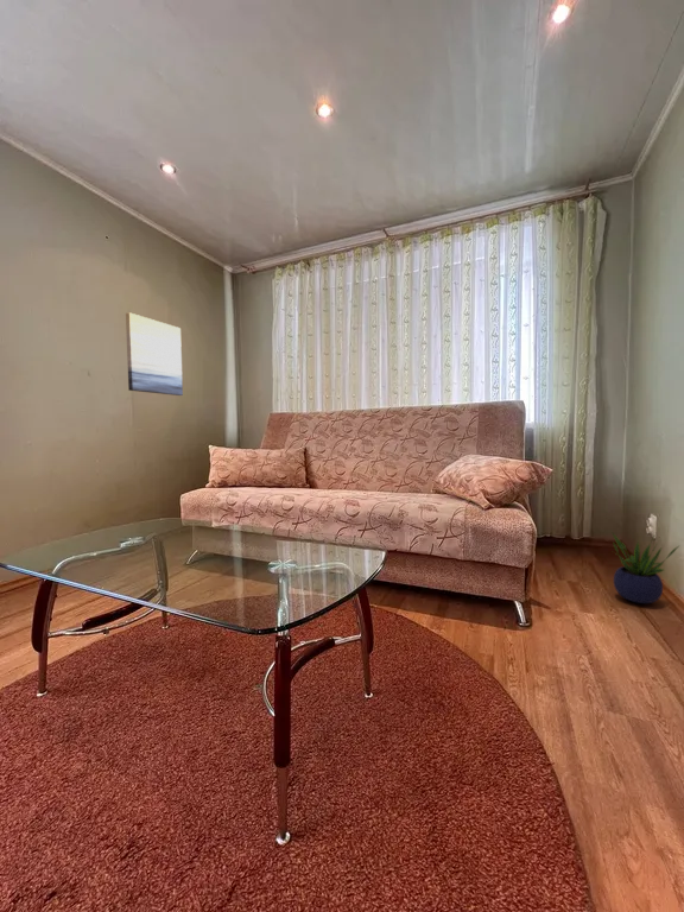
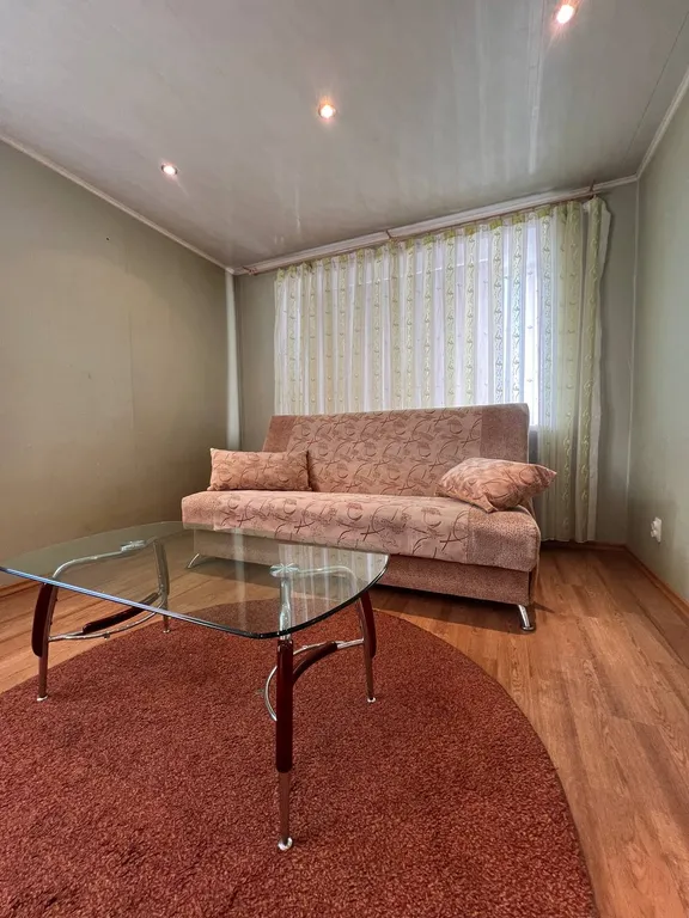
- wall art [125,311,184,397]
- potted plant [612,532,679,604]
